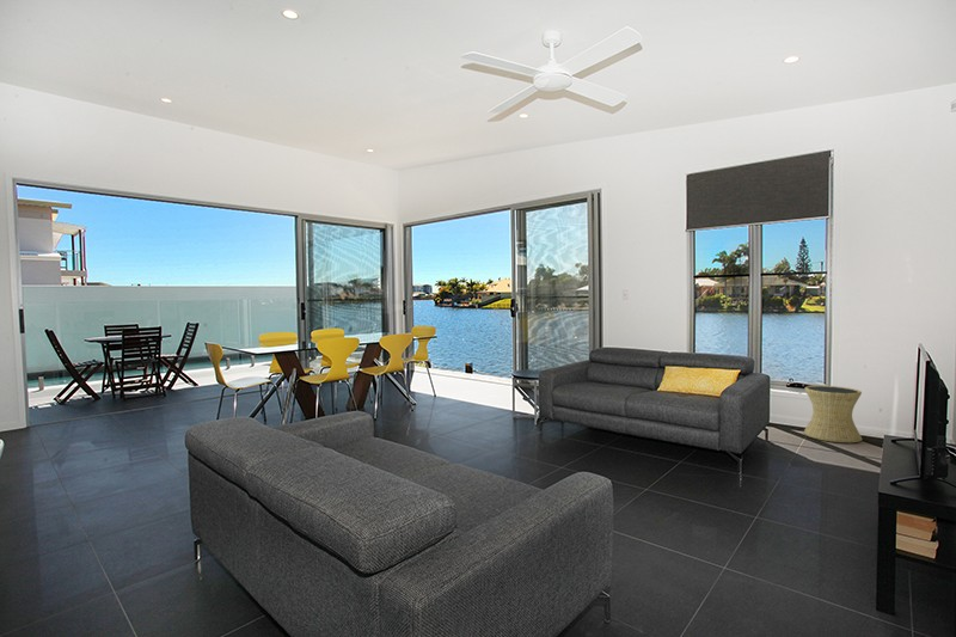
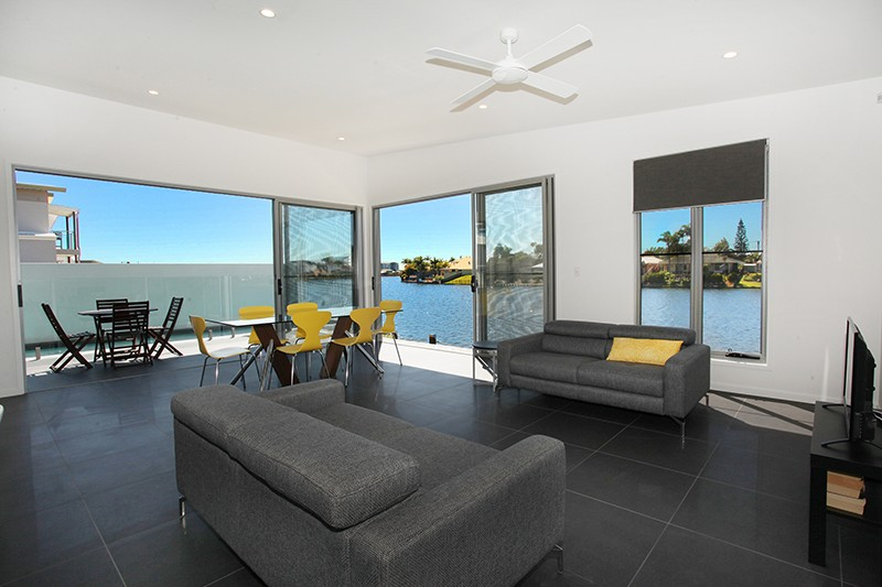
- side table [803,385,863,443]
